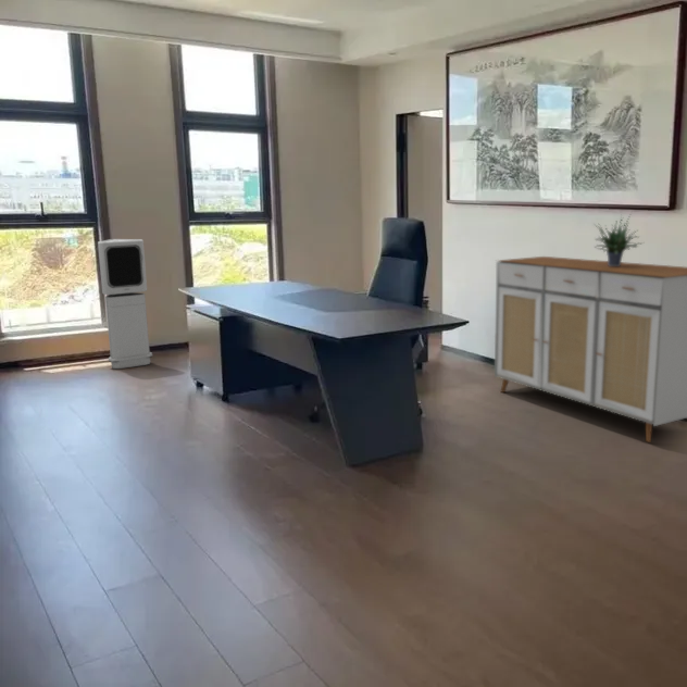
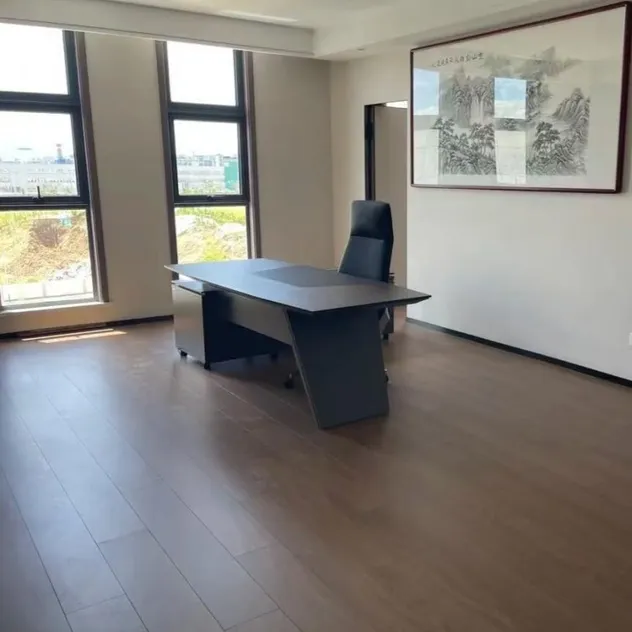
- sideboard [494,255,687,444]
- air purifier [97,238,153,370]
- potted plant [591,212,645,266]
